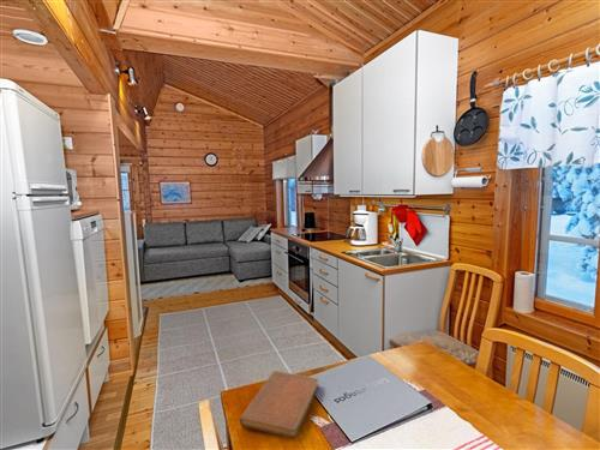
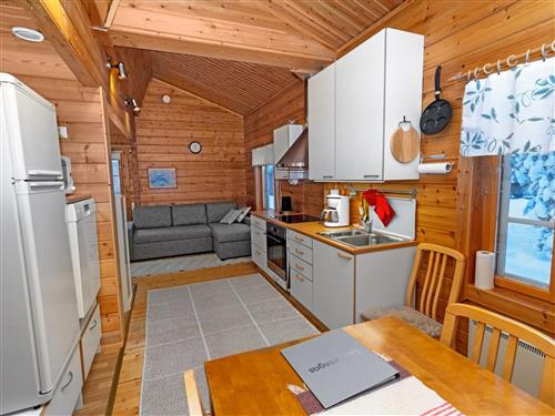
- notebook [239,370,319,439]
